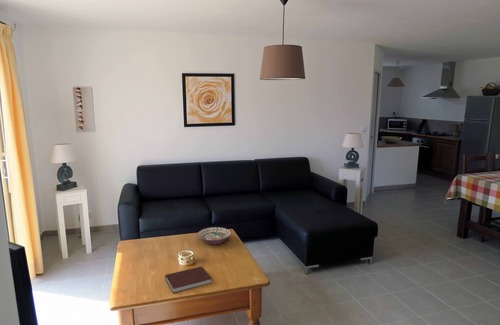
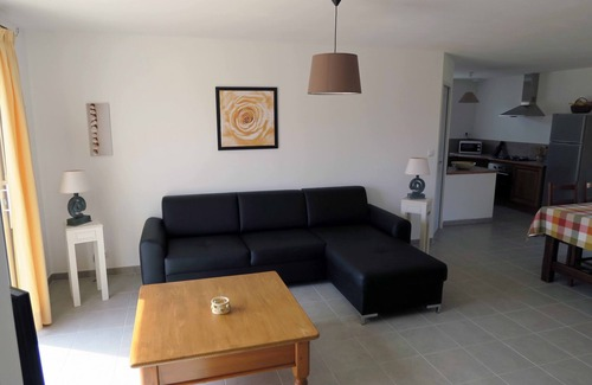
- decorative bowl [196,226,232,246]
- notebook [164,265,213,294]
